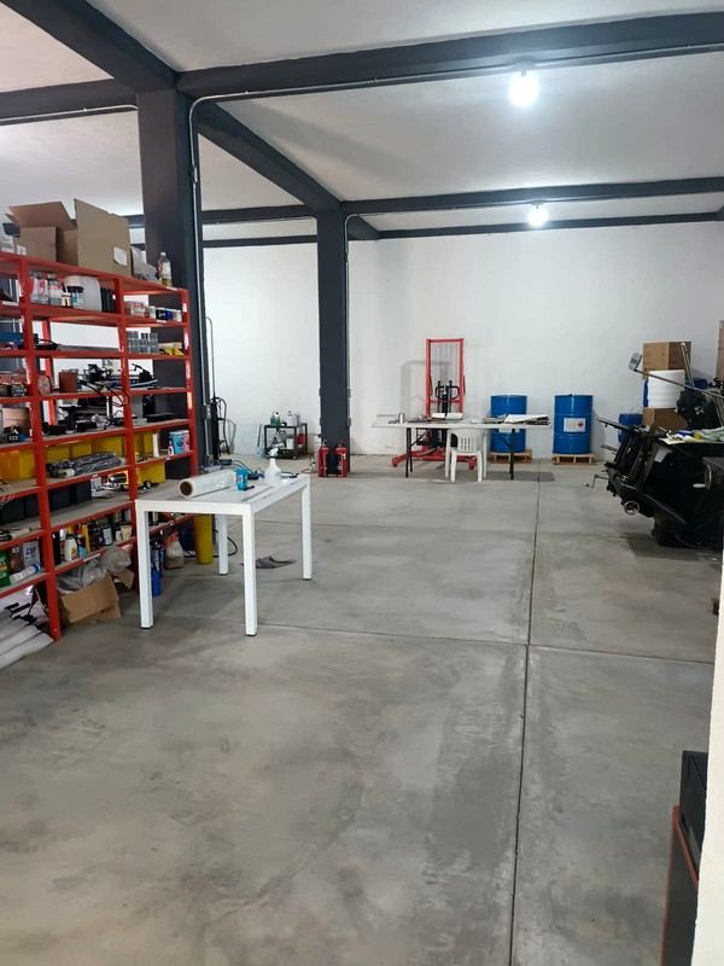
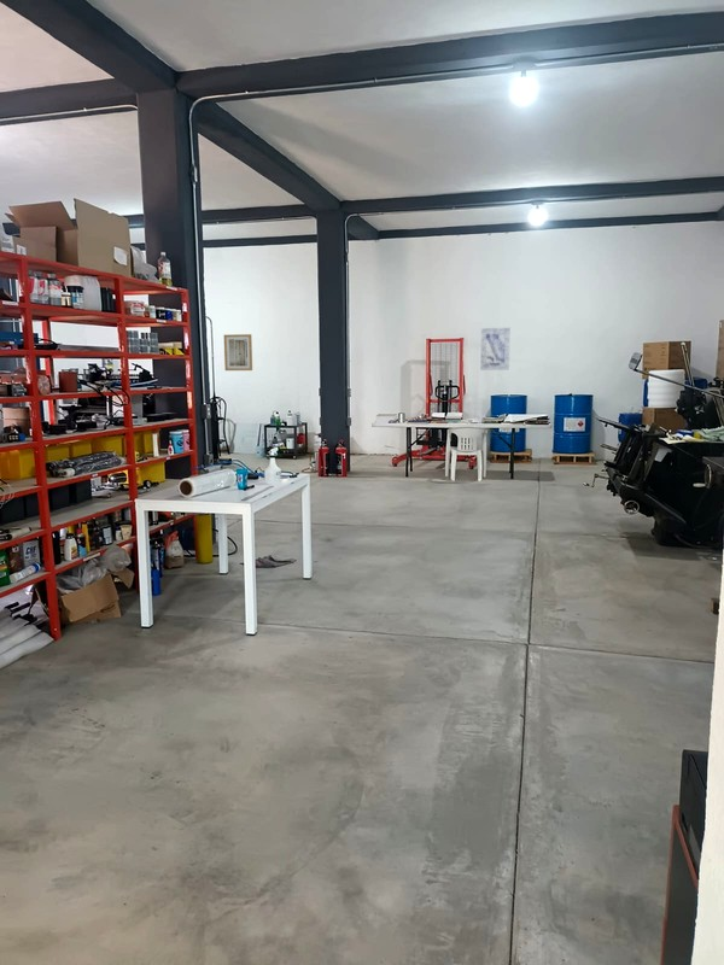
+ wall art [223,333,253,372]
+ wall art [479,326,512,372]
